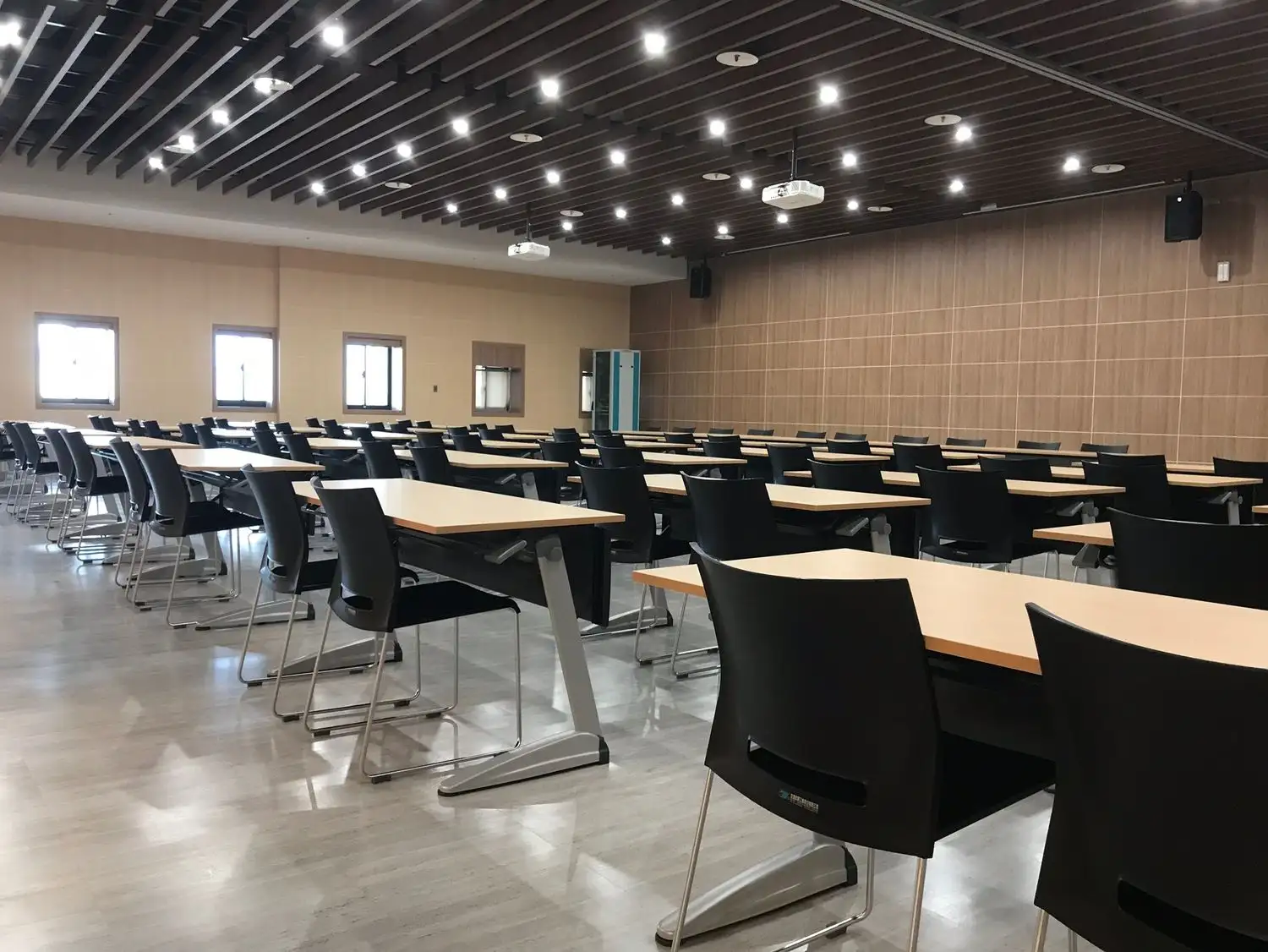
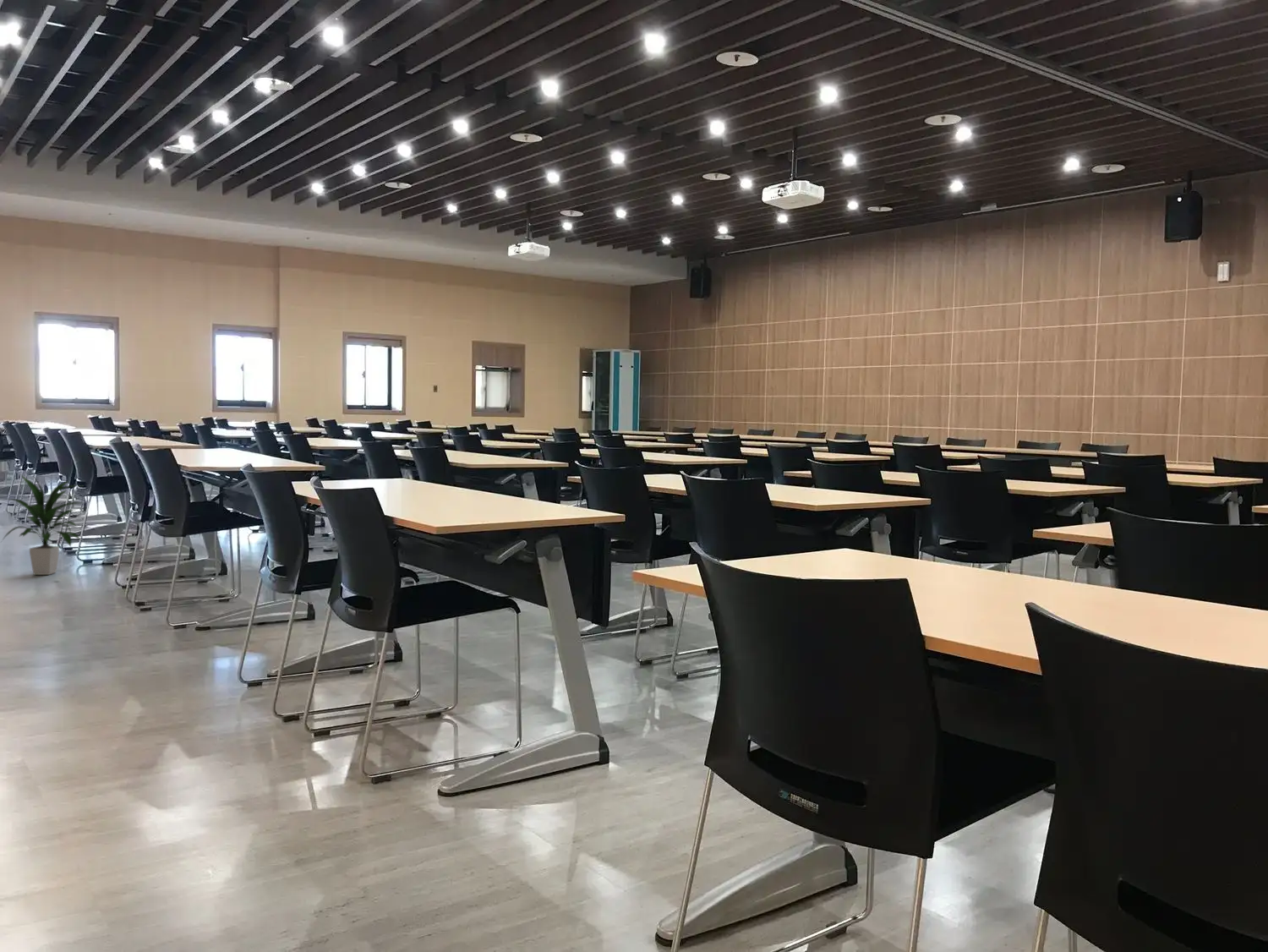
+ indoor plant [0,474,84,576]
